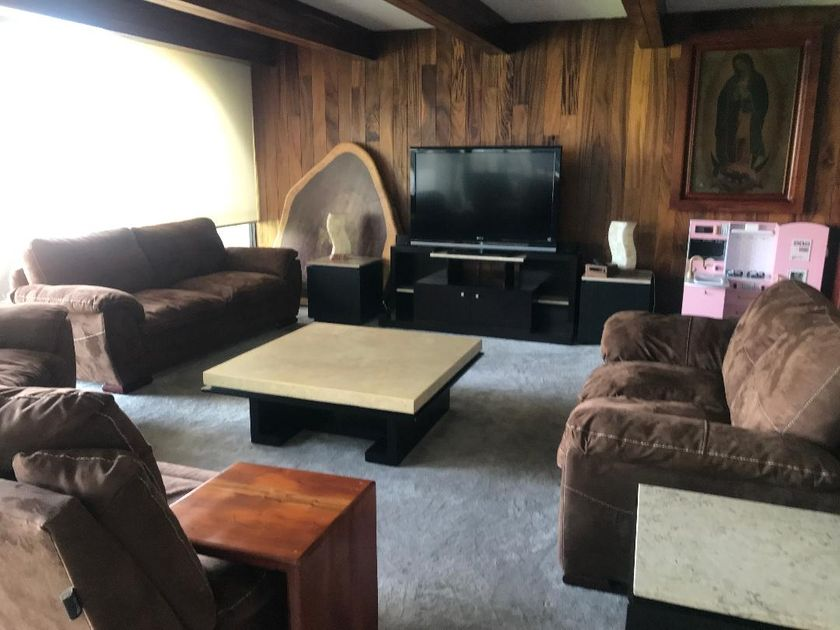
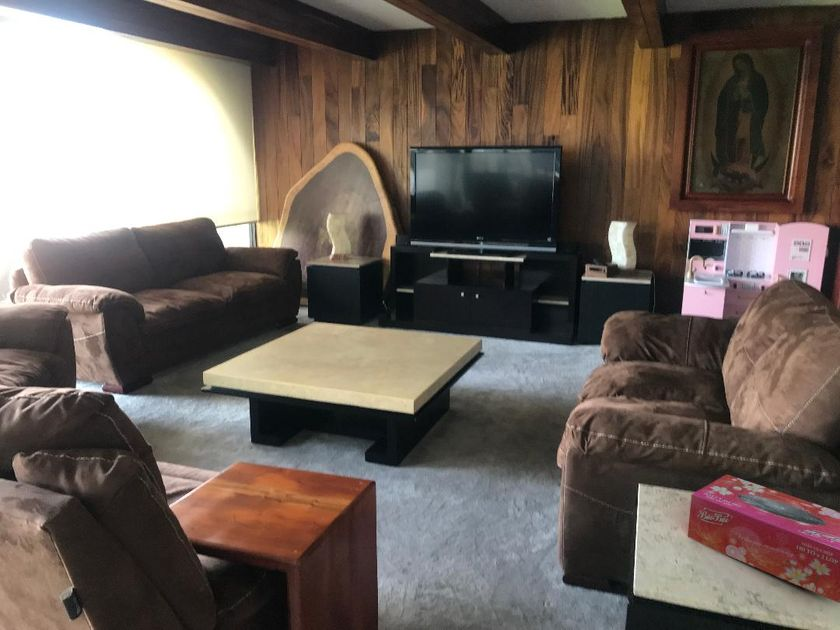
+ tissue box [687,473,840,604]
